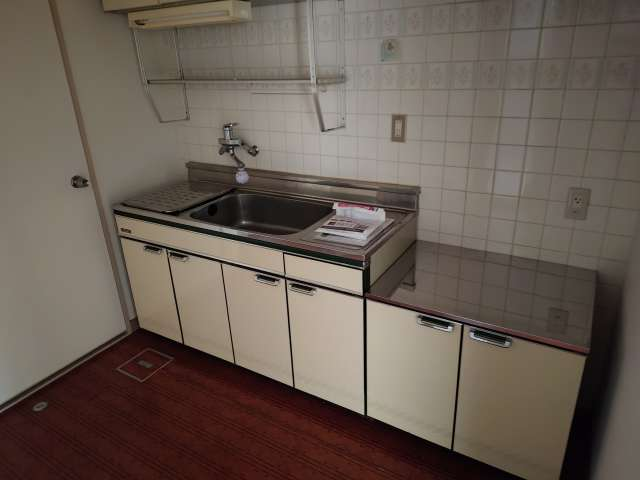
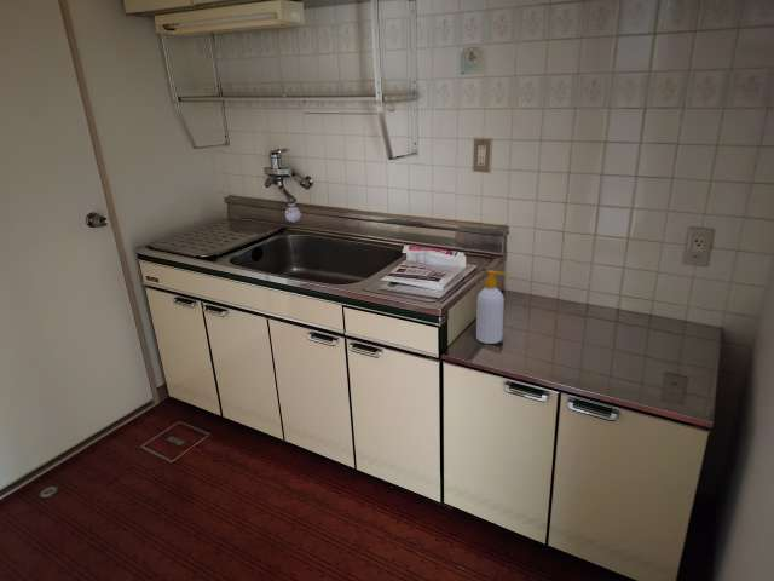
+ soap bottle [475,269,508,345]
